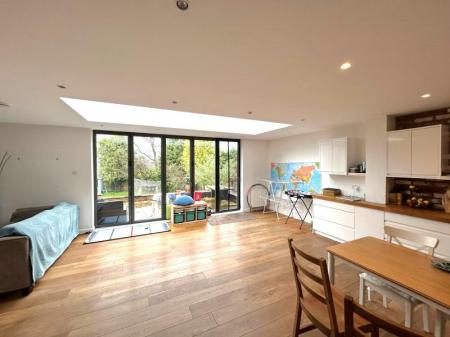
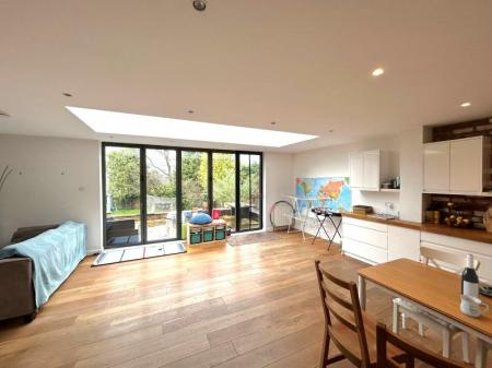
+ mug [458,294,490,318]
+ wine bottle [460,252,480,299]
